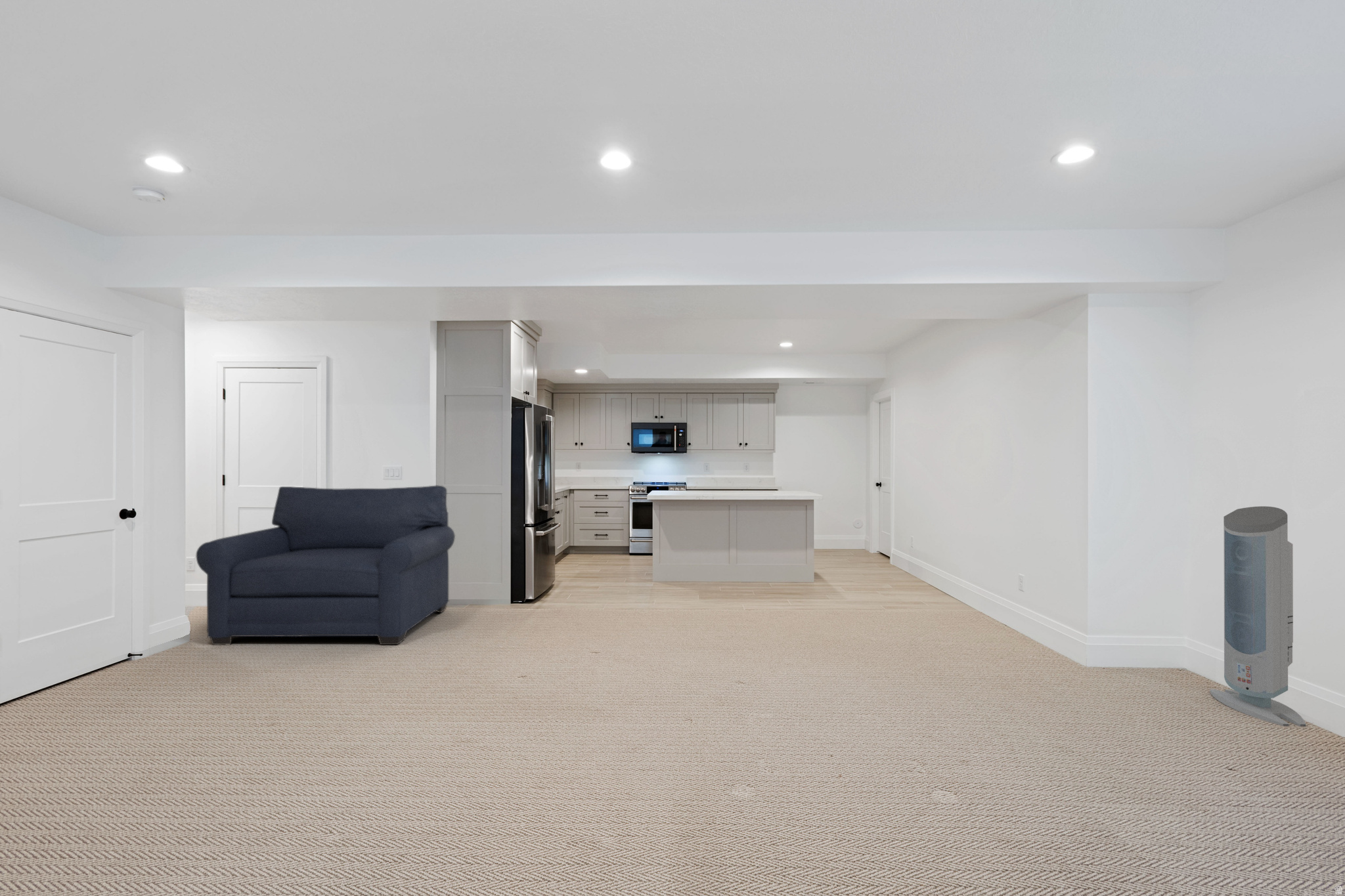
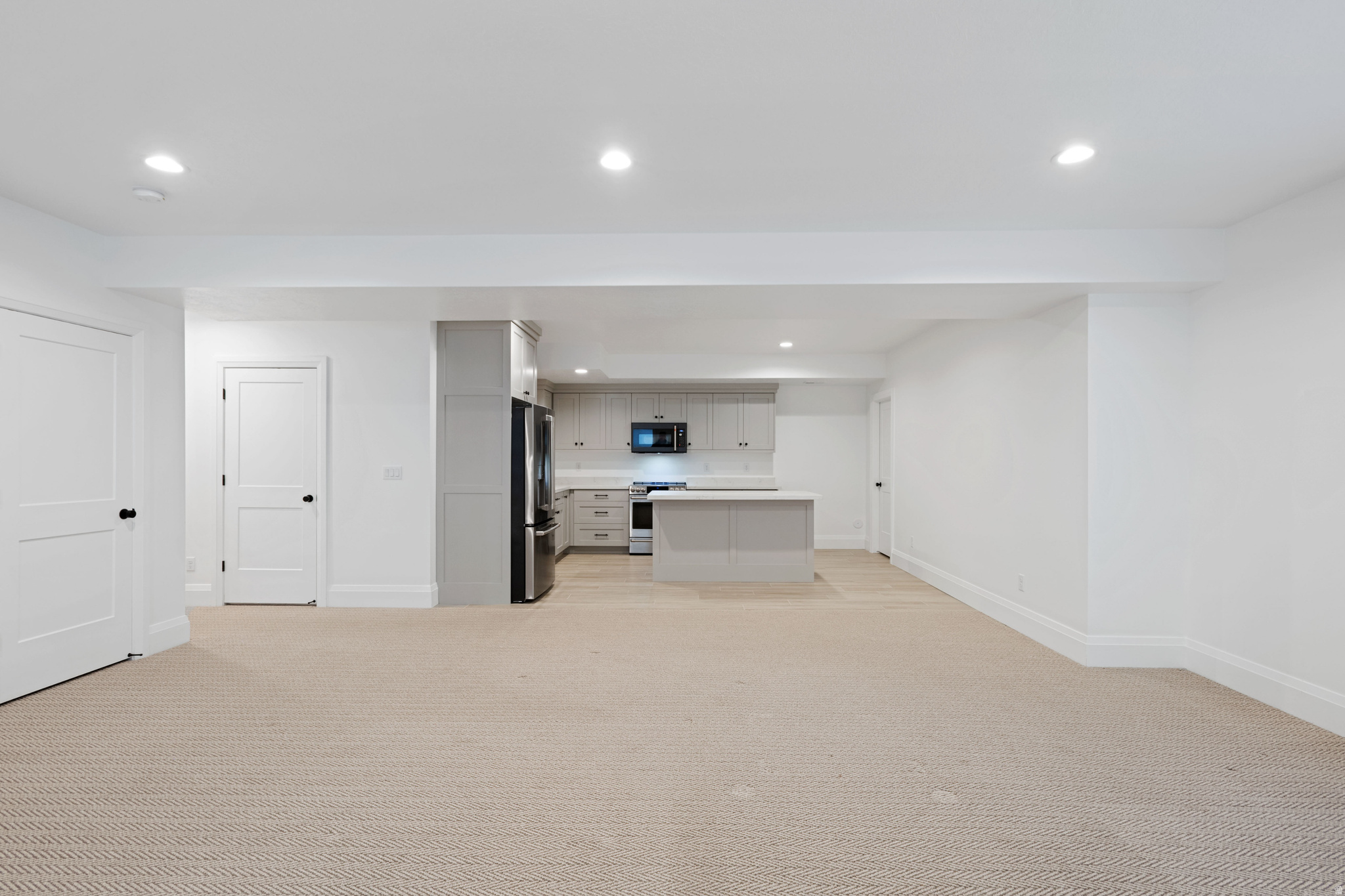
- sofa [195,485,456,645]
- air purifier [1210,505,1306,727]
